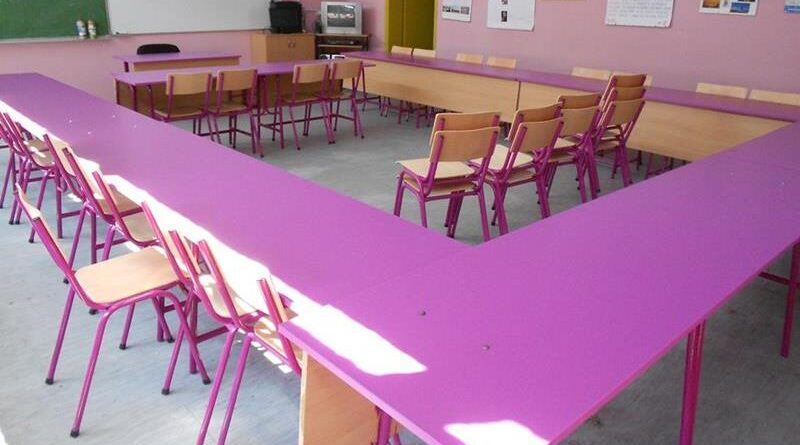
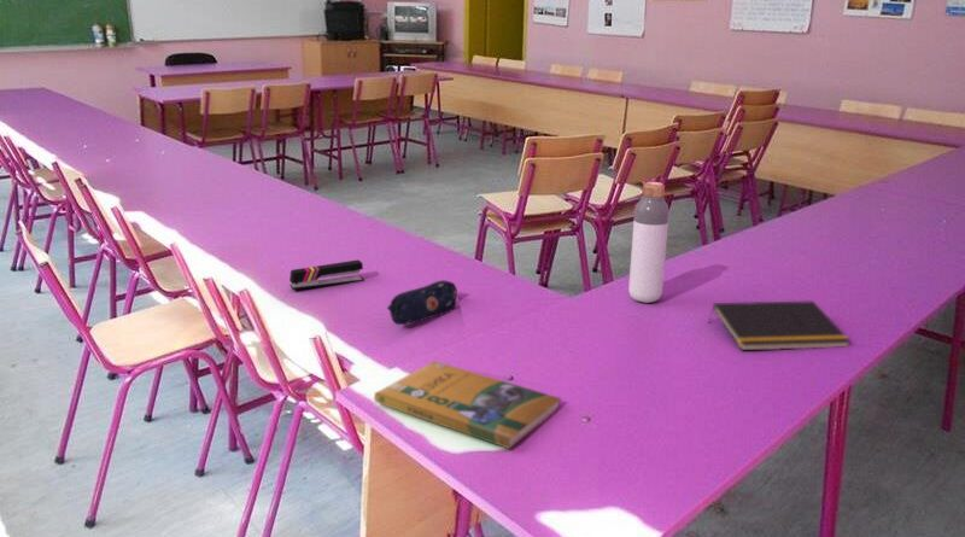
+ stapler [288,258,365,291]
+ bottle [627,181,671,304]
+ pencil case [386,279,458,326]
+ booklet [373,360,562,450]
+ notepad [708,299,853,351]
